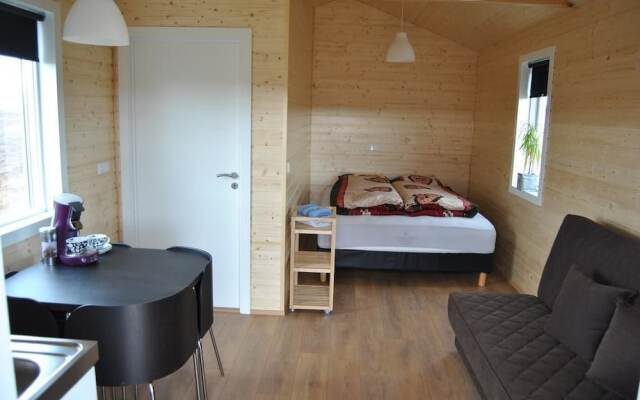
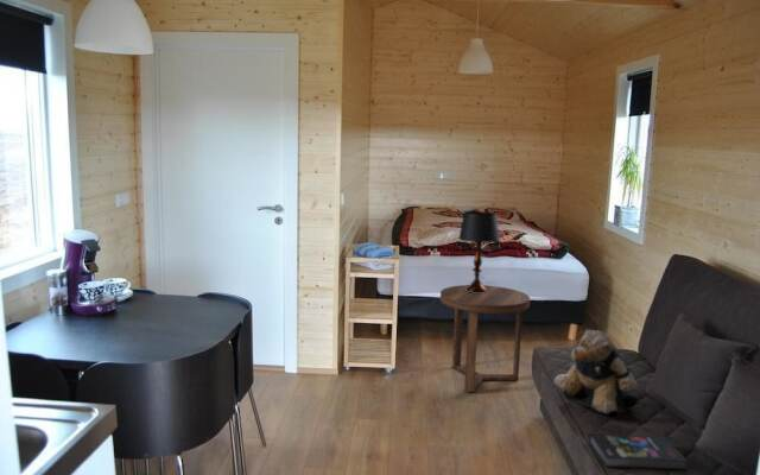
+ table lamp [457,210,501,293]
+ side table [439,284,531,393]
+ book [588,433,689,471]
+ teddy bear [552,328,640,417]
